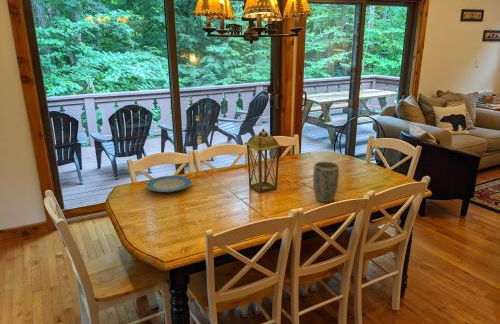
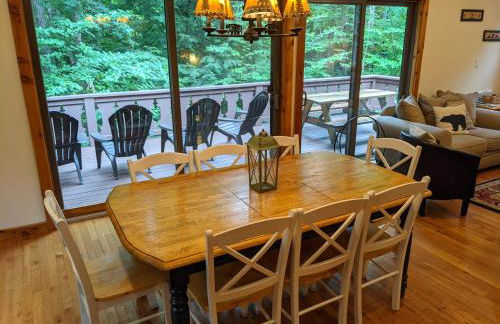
- plant pot [312,160,340,204]
- plate [145,175,193,193]
